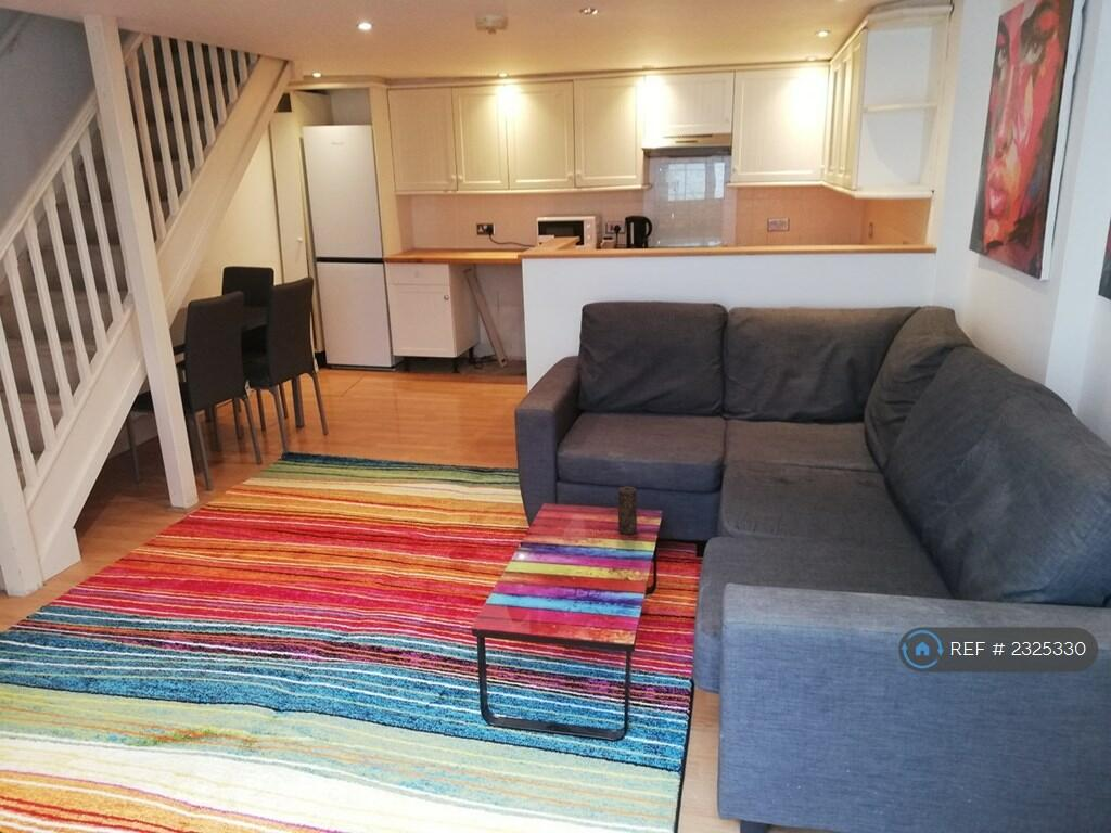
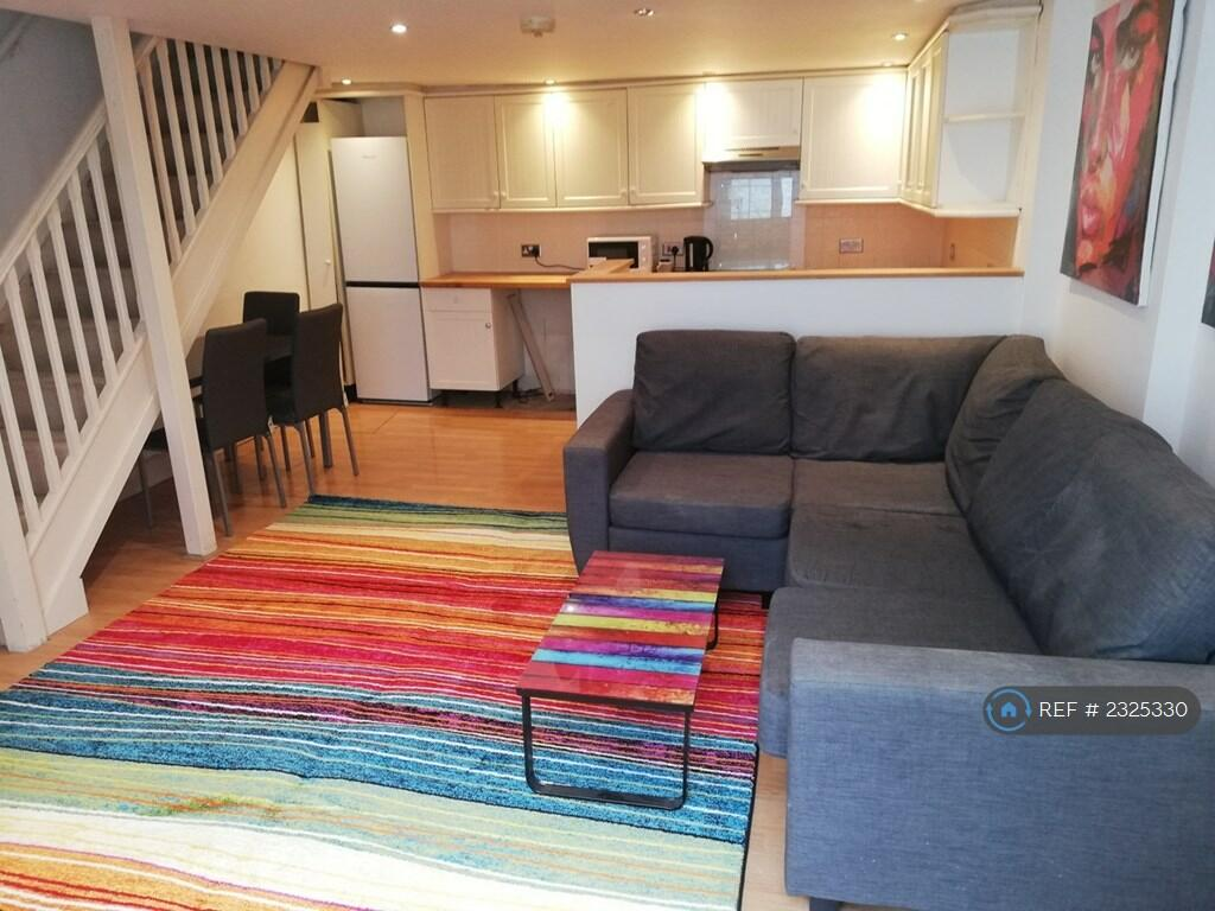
- candle [617,485,638,536]
